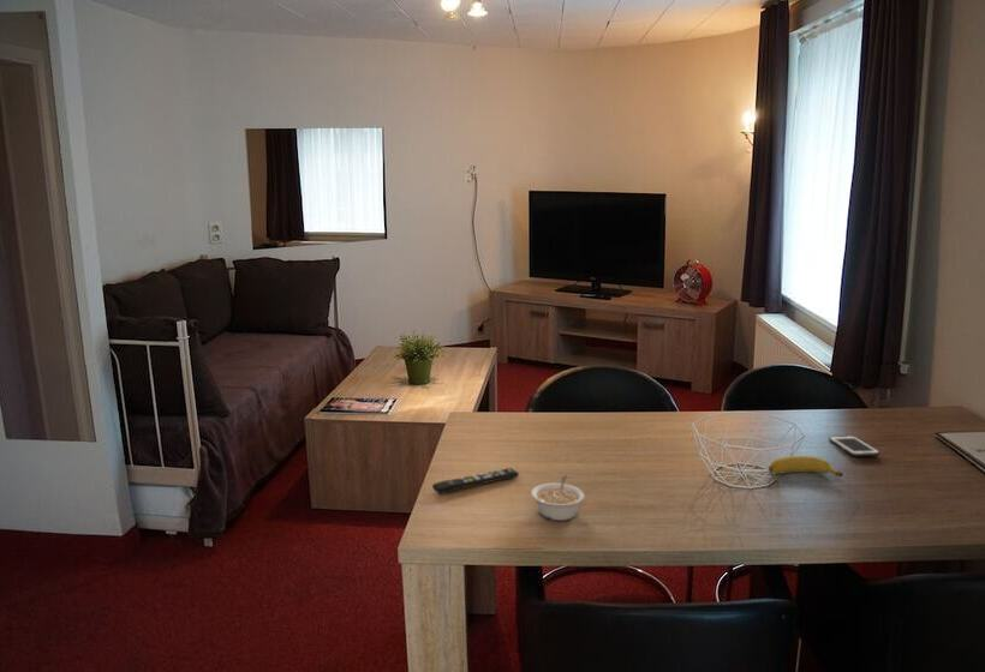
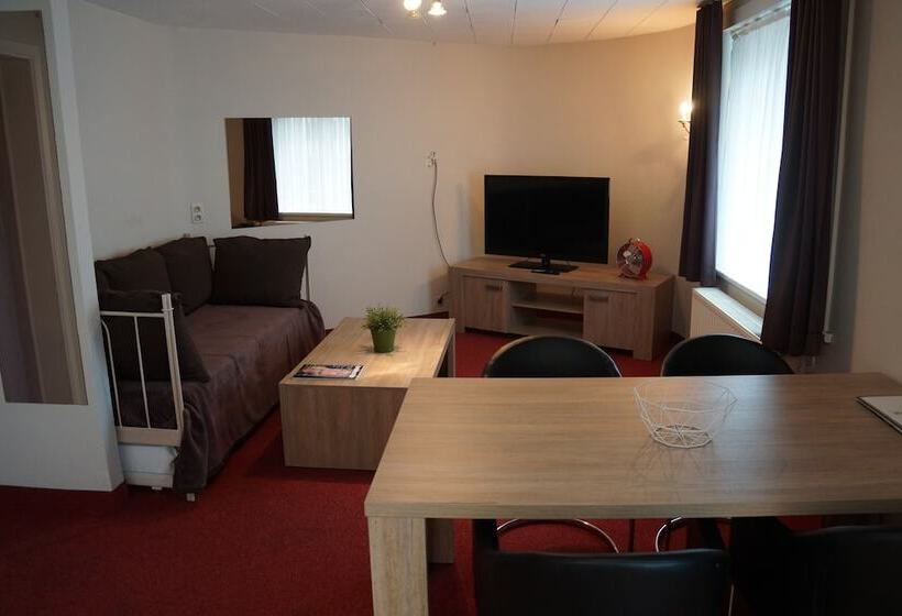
- legume [530,474,586,522]
- remote control [431,467,520,496]
- banana [768,455,844,478]
- cell phone [828,434,880,457]
